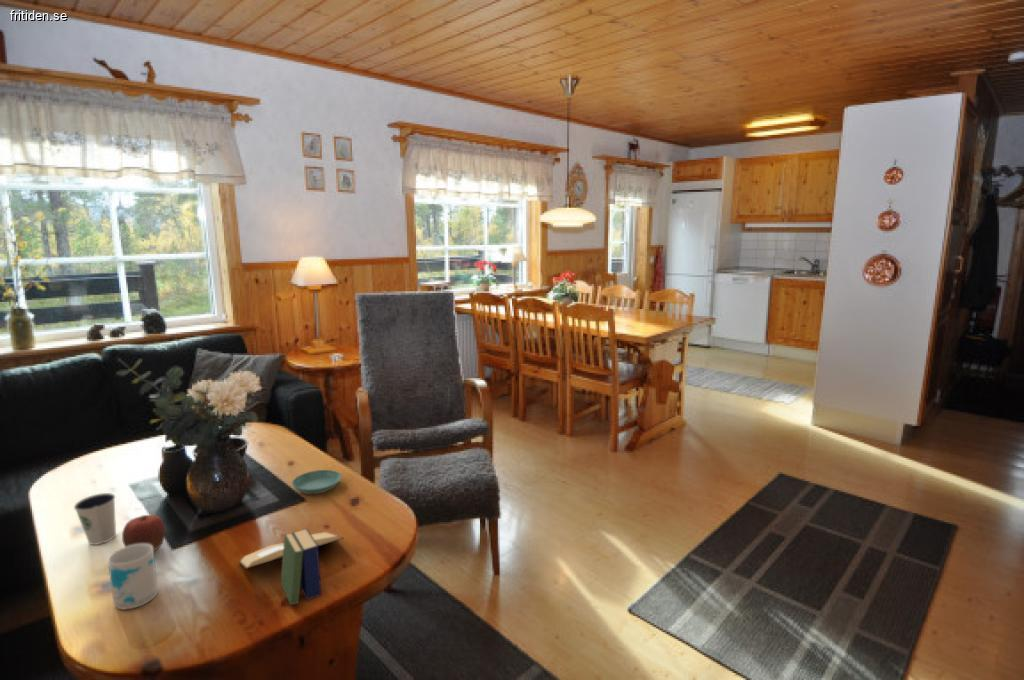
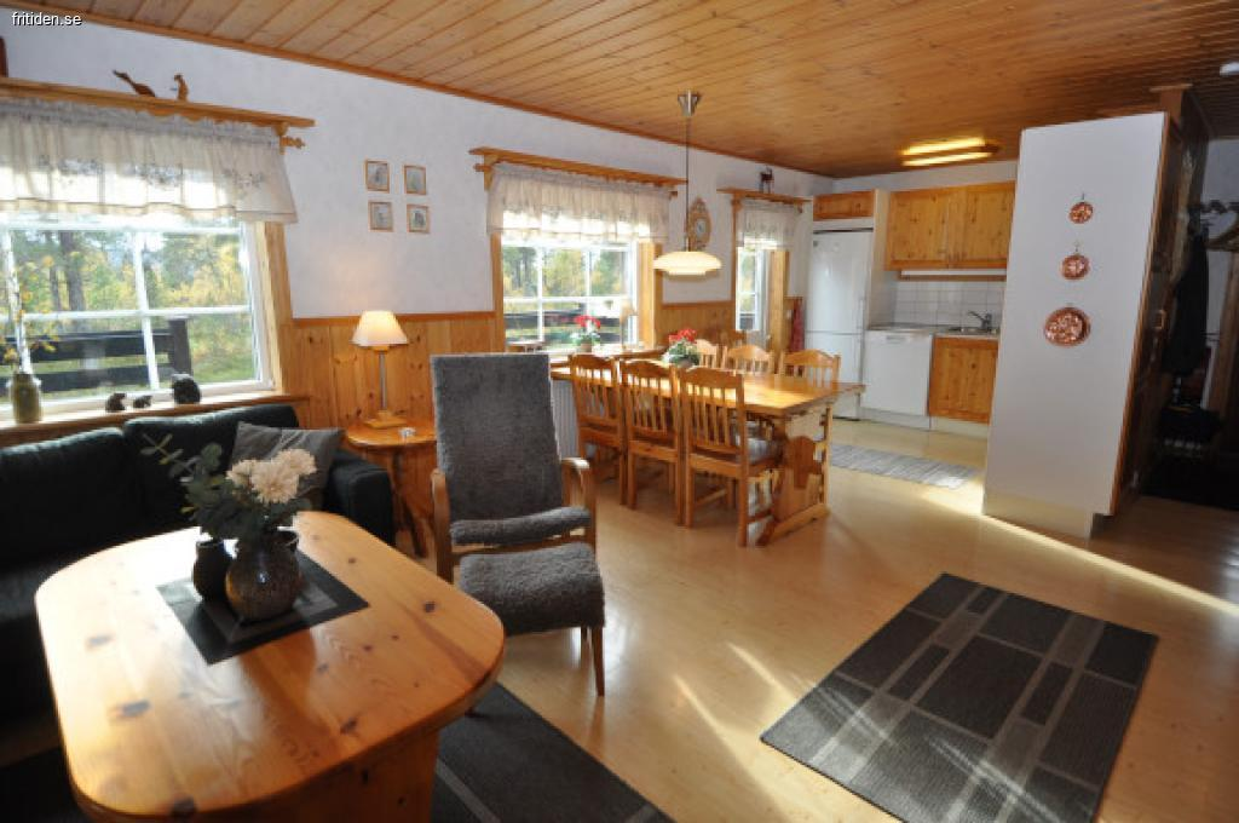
- dixie cup [73,492,117,546]
- apple [121,514,166,553]
- book [238,527,345,606]
- mug [107,544,159,610]
- saucer [291,469,342,495]
